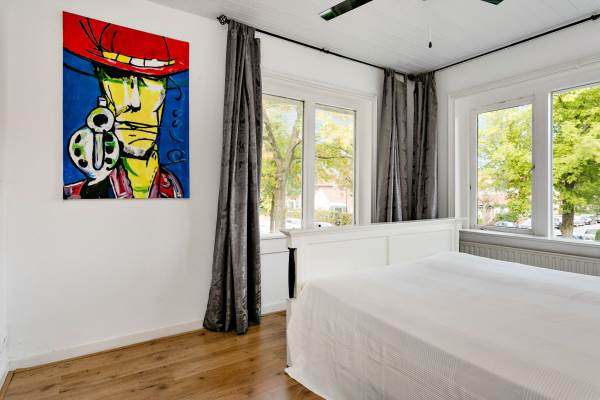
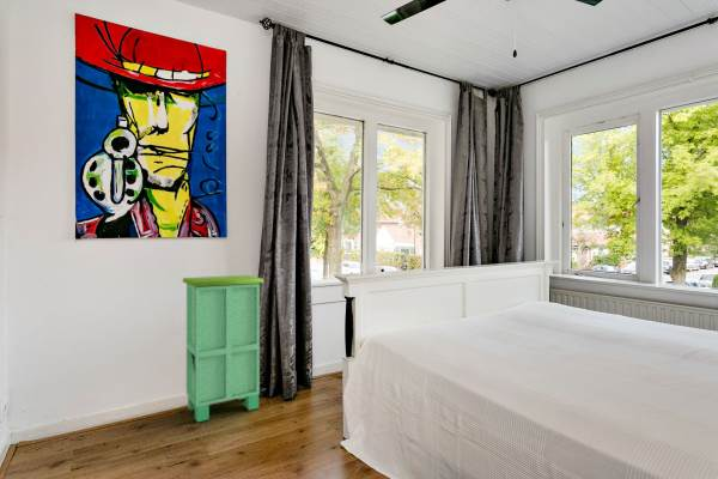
+ cabinet [182,274,264,423]
